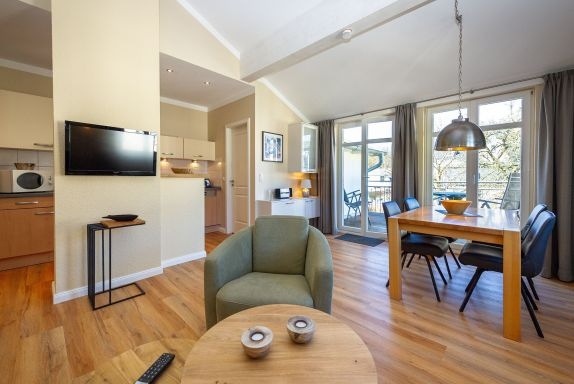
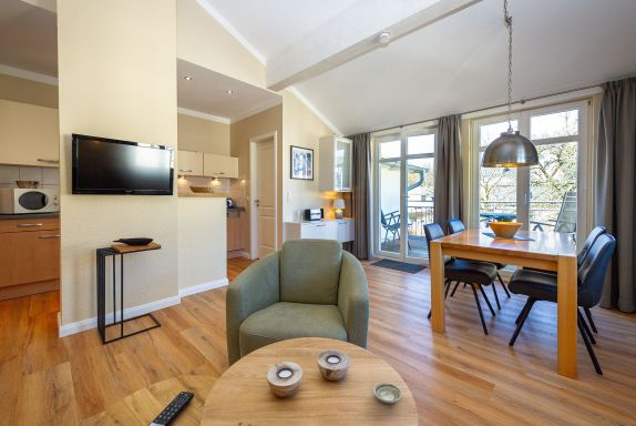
+ saucer [371,382,403,404]
